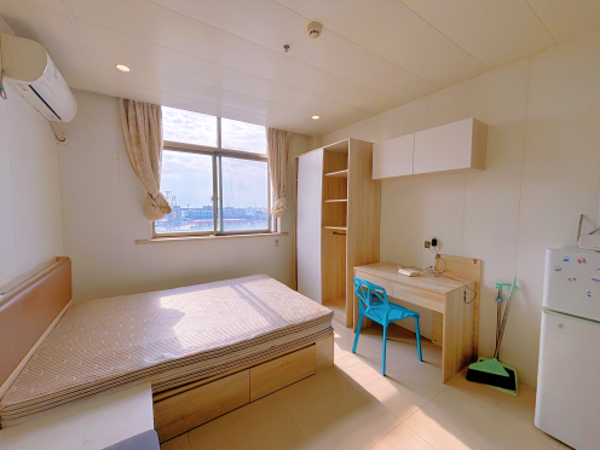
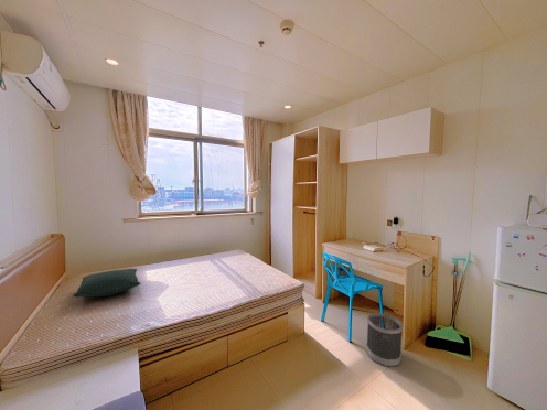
+ pillow [73,268,141,299]
+ wastebasket [365,312,404,368]
